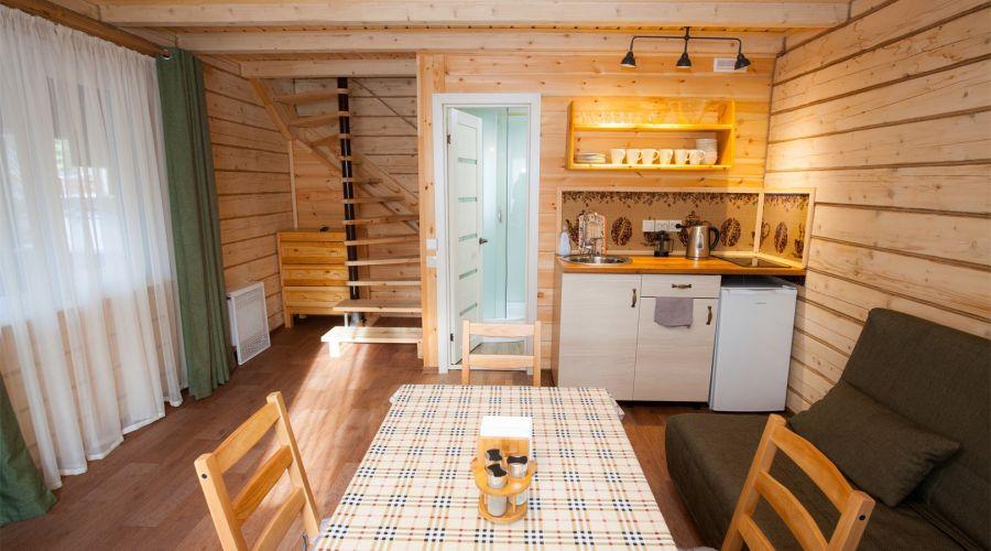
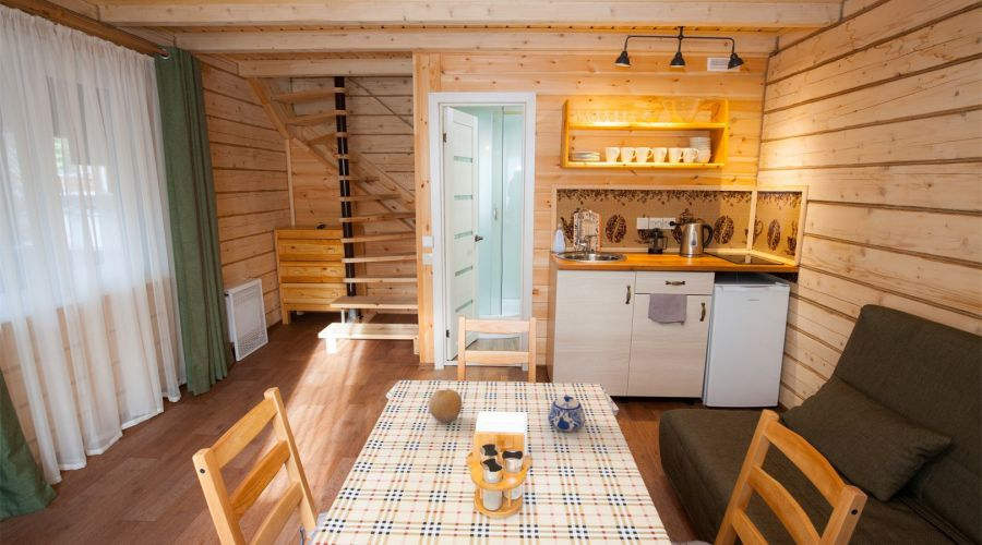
+ fruit [428,388,463,423]
+ teapot [547,395,587,433]
